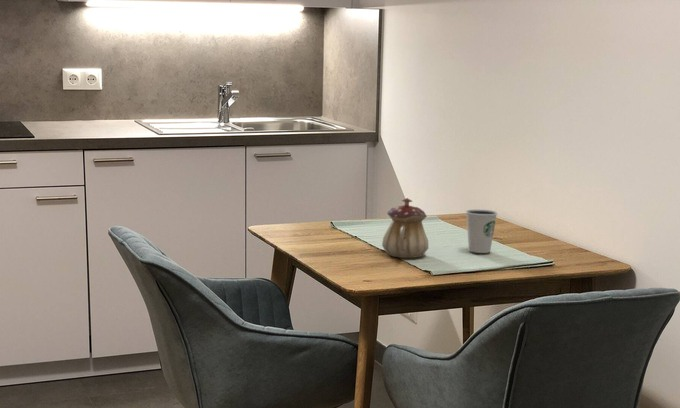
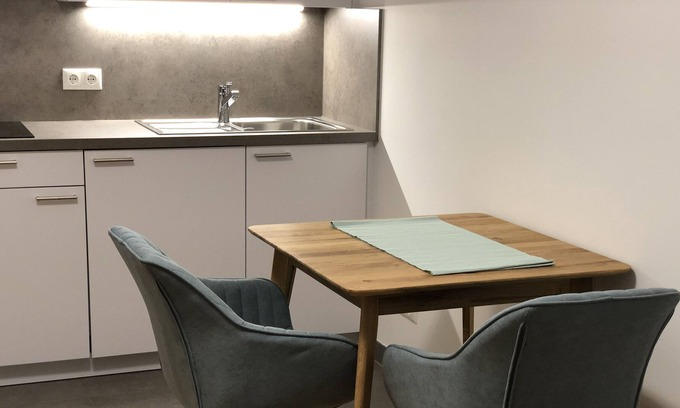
- dixie cup [465,209,498,254]
- teapot [381,197,429,259]
